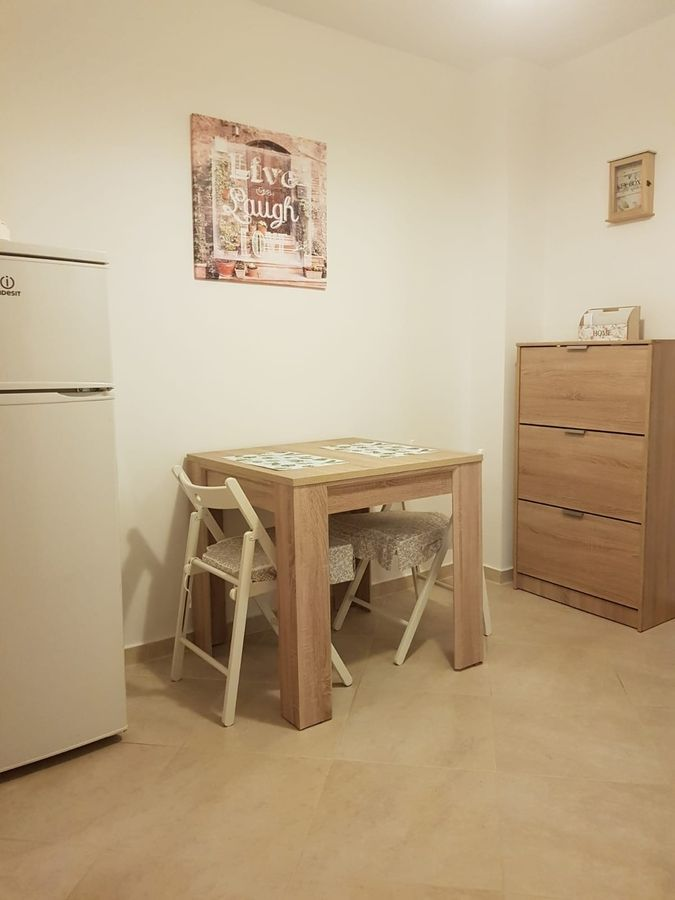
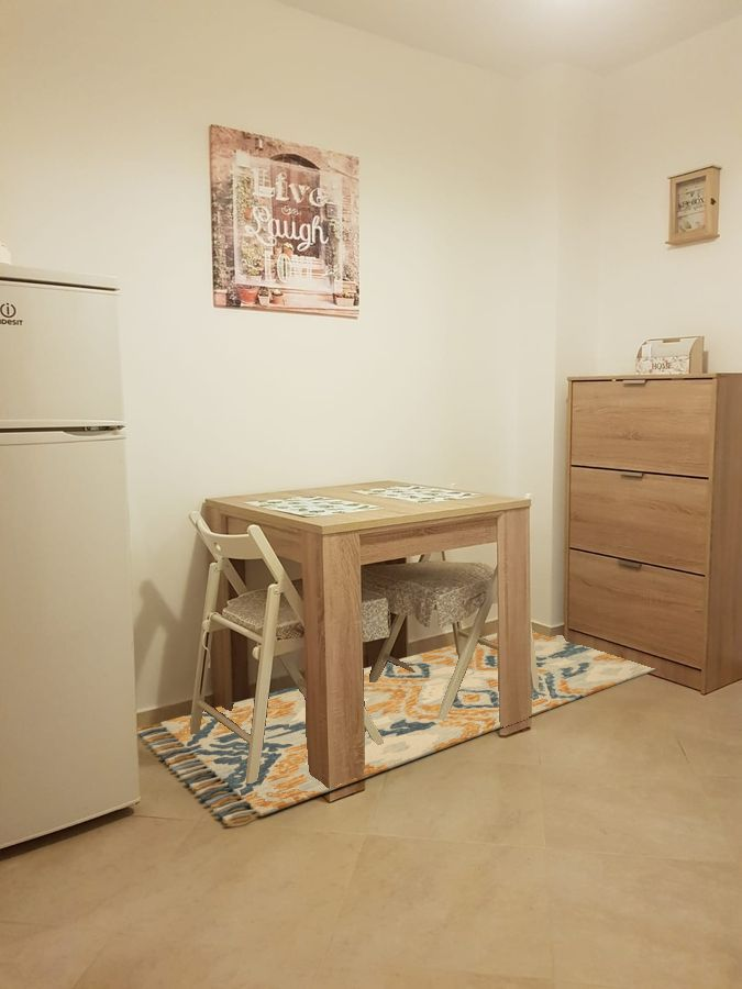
+ rug [136,631,657,825]
